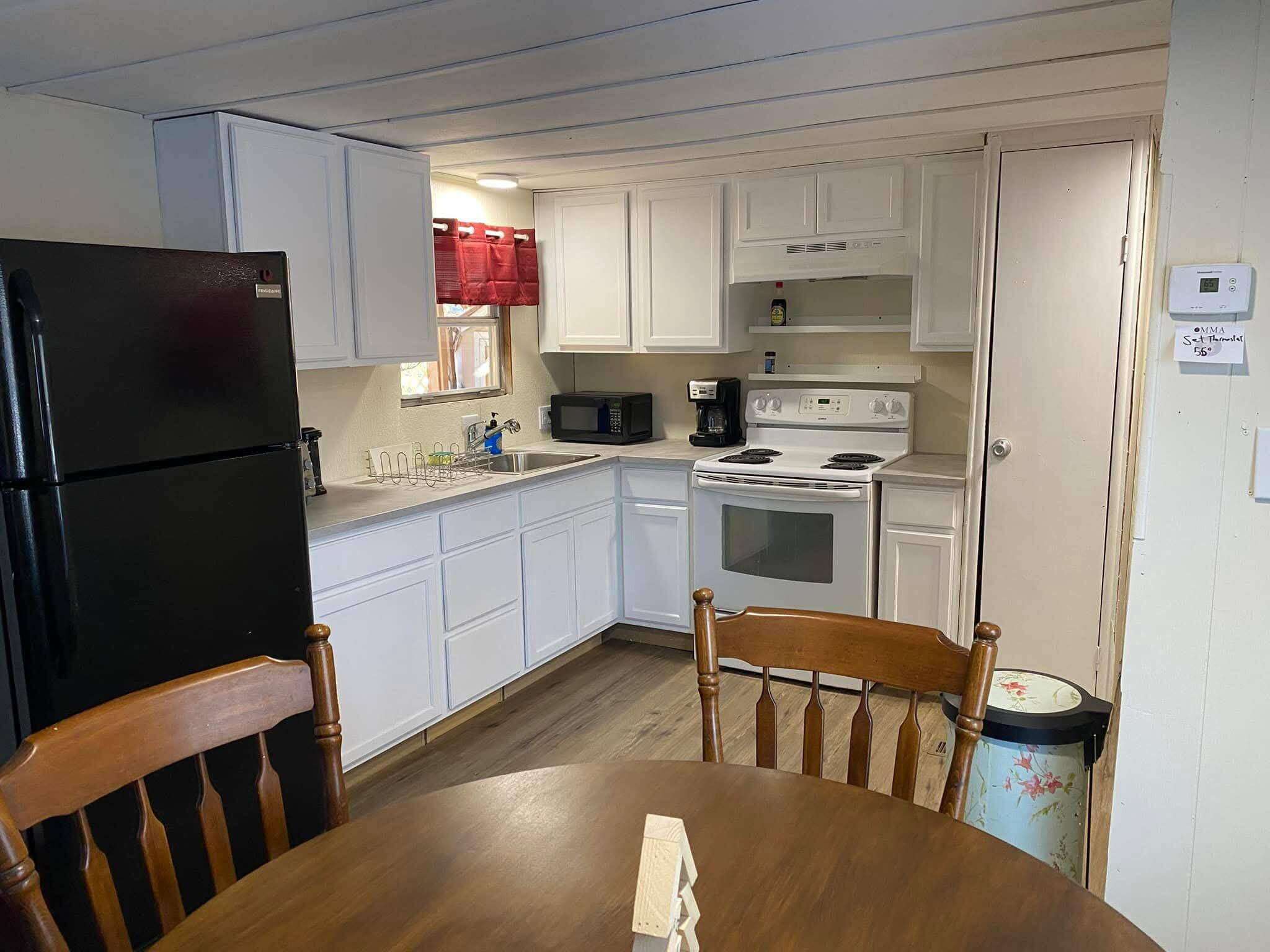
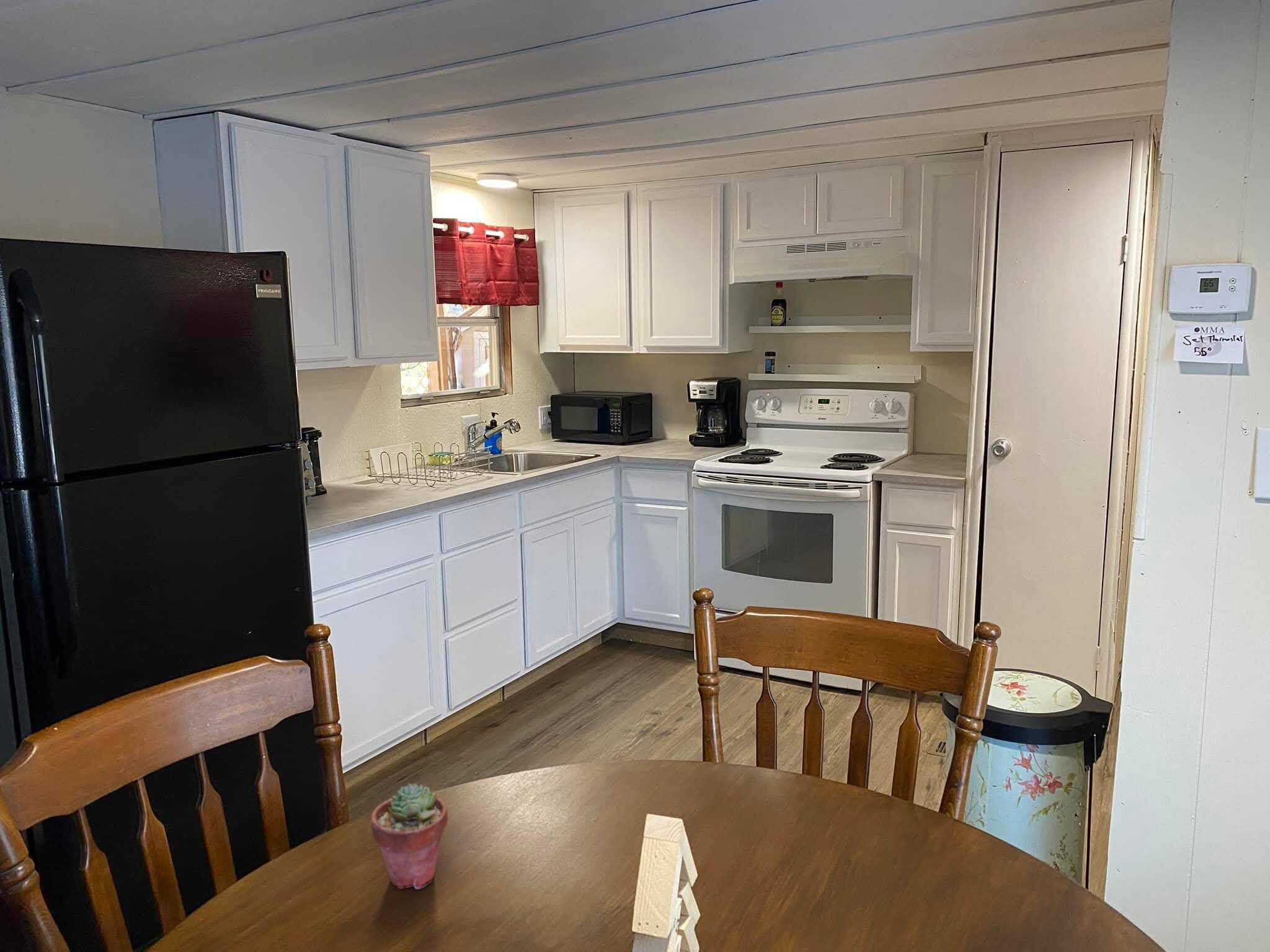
+ potted succulent [370,783,448,890]
